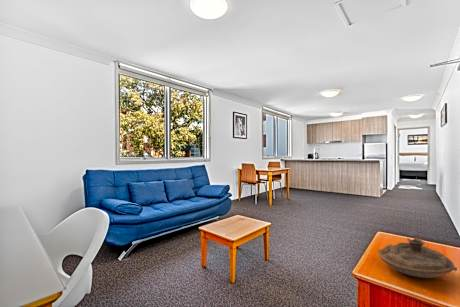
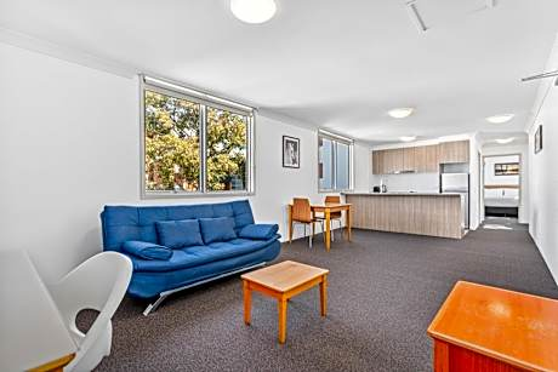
- decorative bowl [377,237,458,279]
